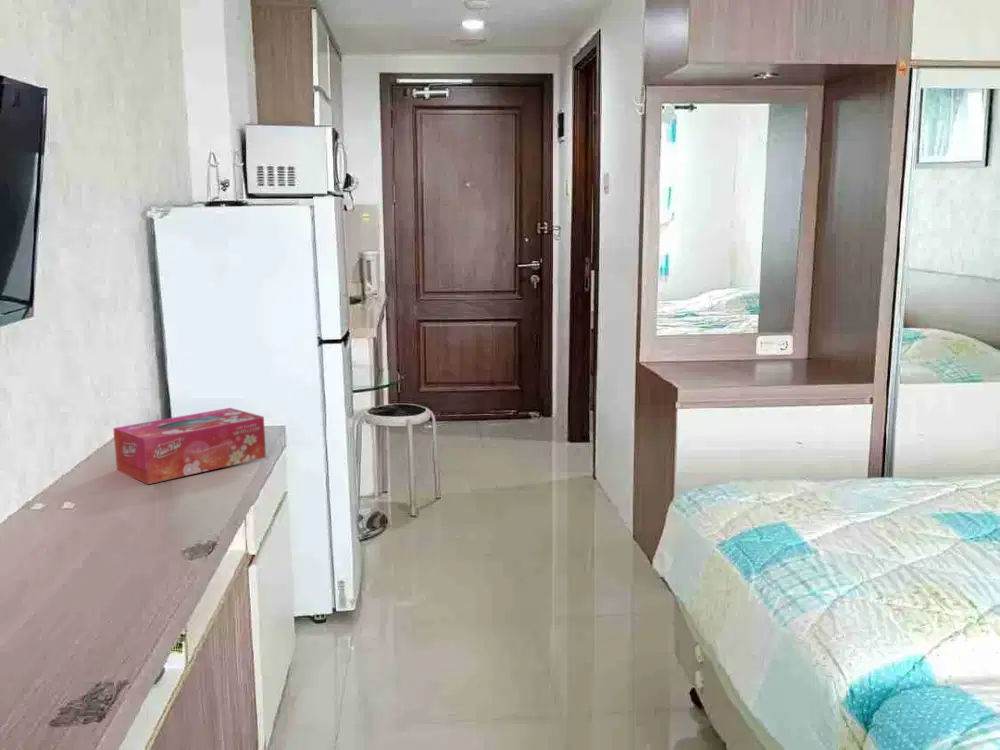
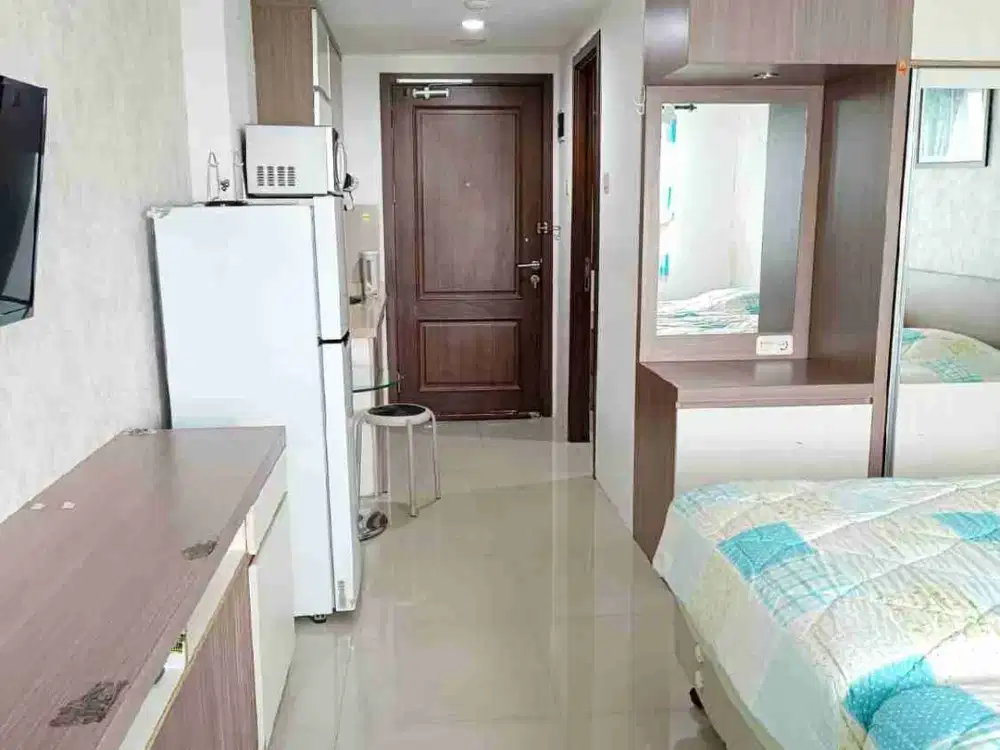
- tissue box [112,407,267,485]
